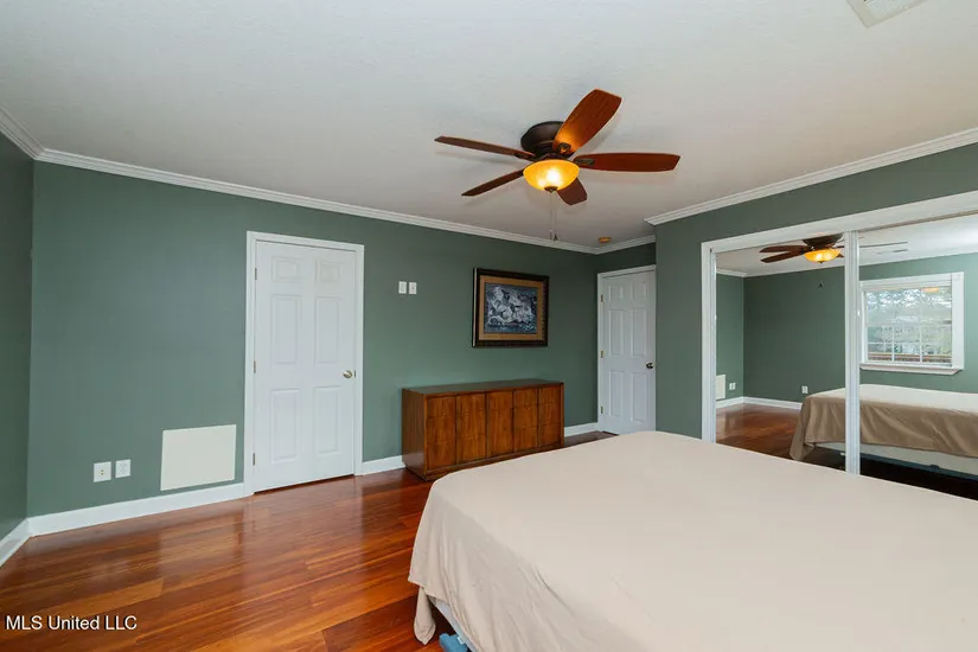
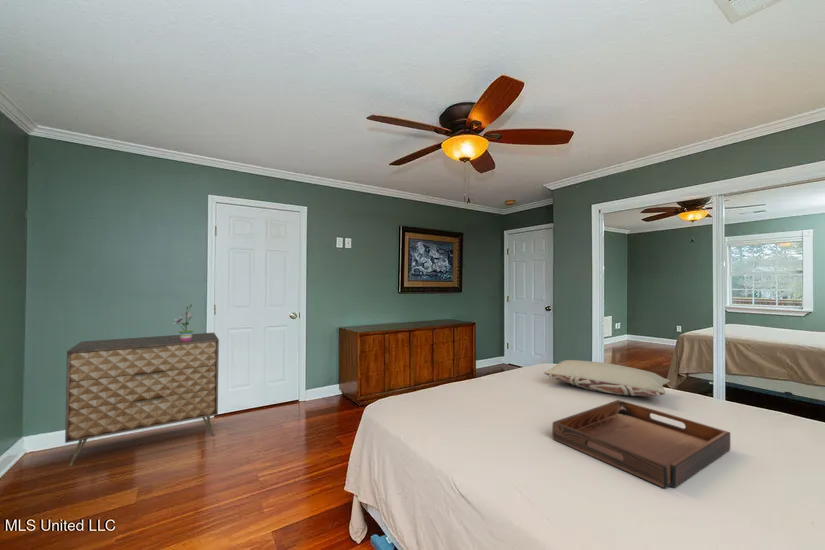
+ dresser [64,332,220,467]
+ pillow [543,359,671,398]
+ potted plant [171,303,194,341]
+ serving tray [551,399,731,489]
